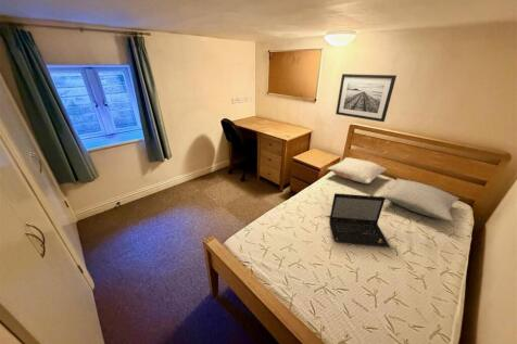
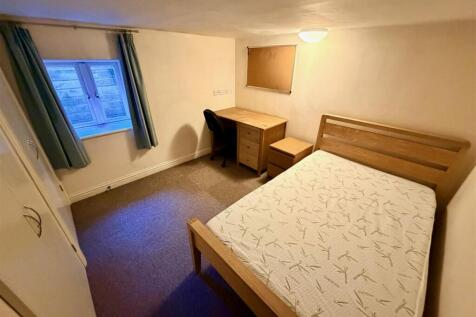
- pillow [379,177,459,222]
- wall art [335,73,398,123]
- pillow [326,156,388,184]
- laptop [328,192,391,249]
